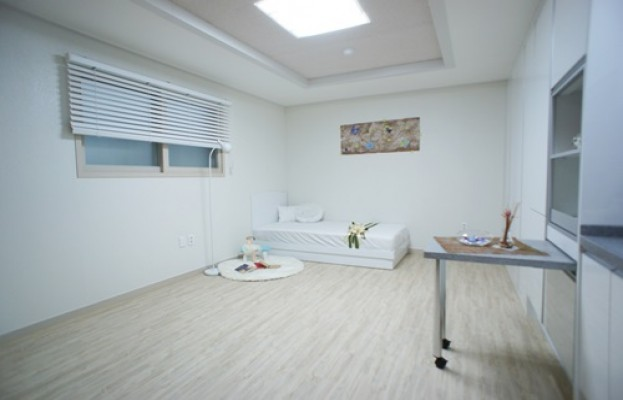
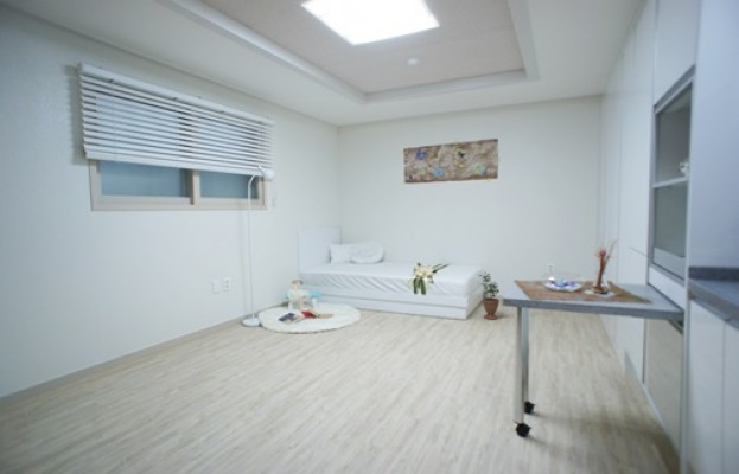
+ potted plant [478,273,501,320]
